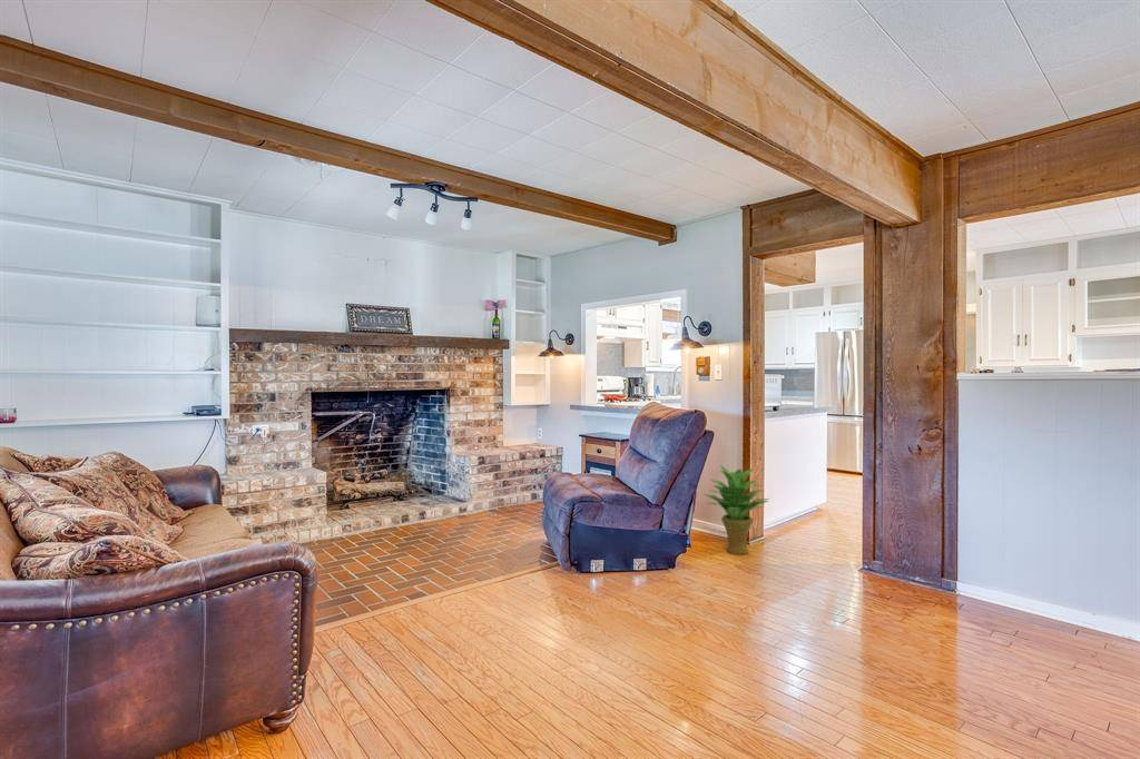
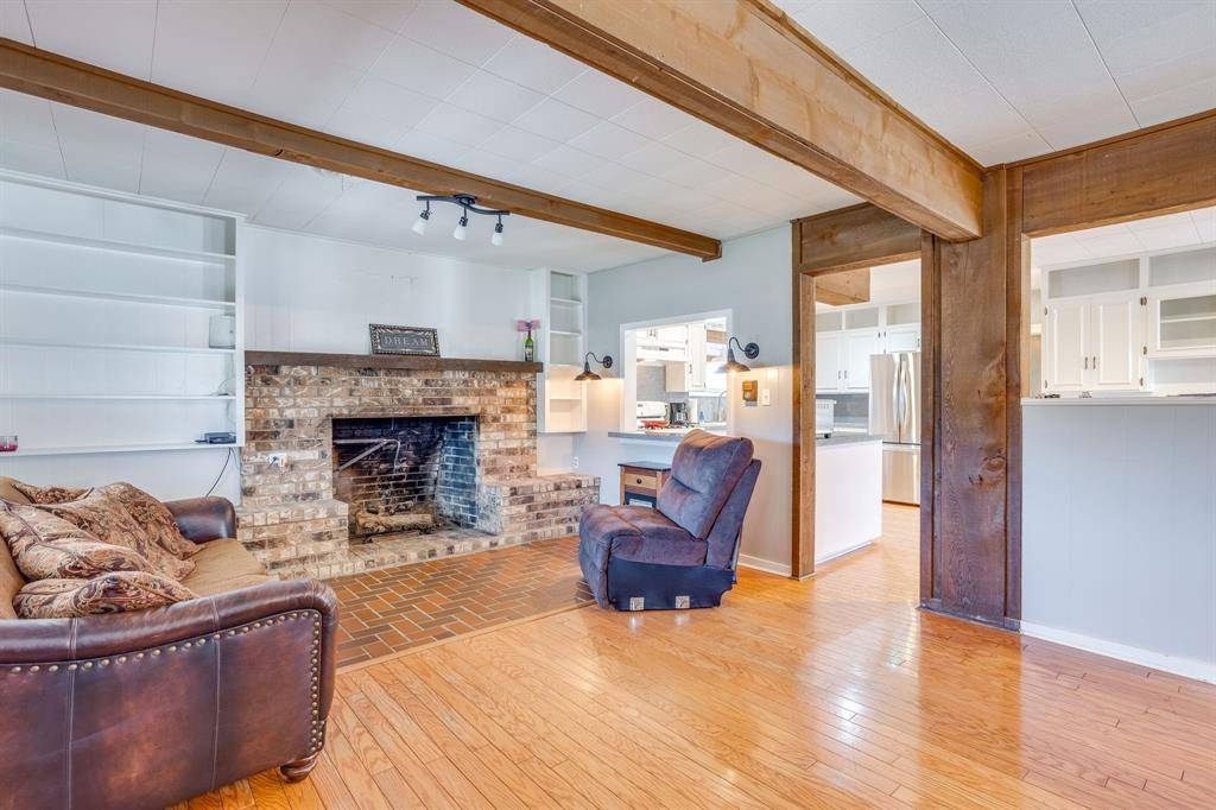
- potted plant [702,464,770,555]
